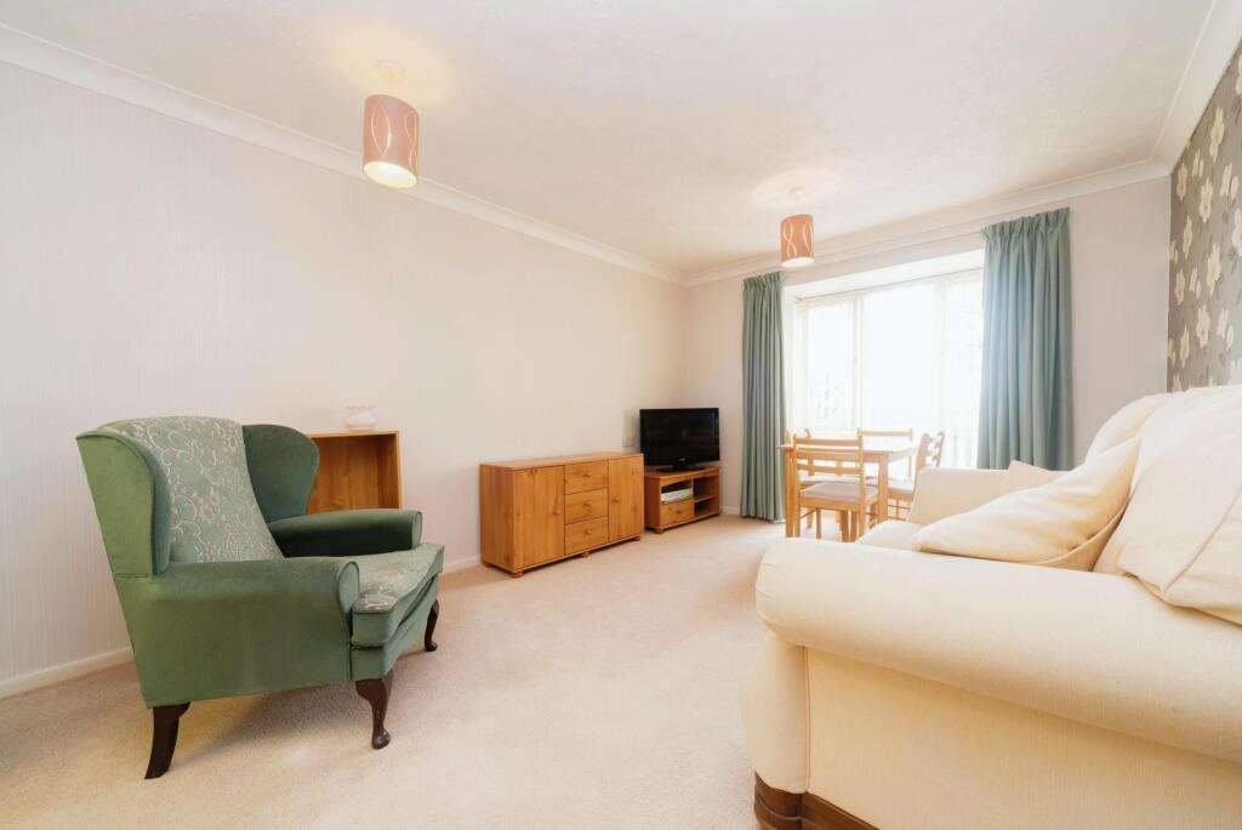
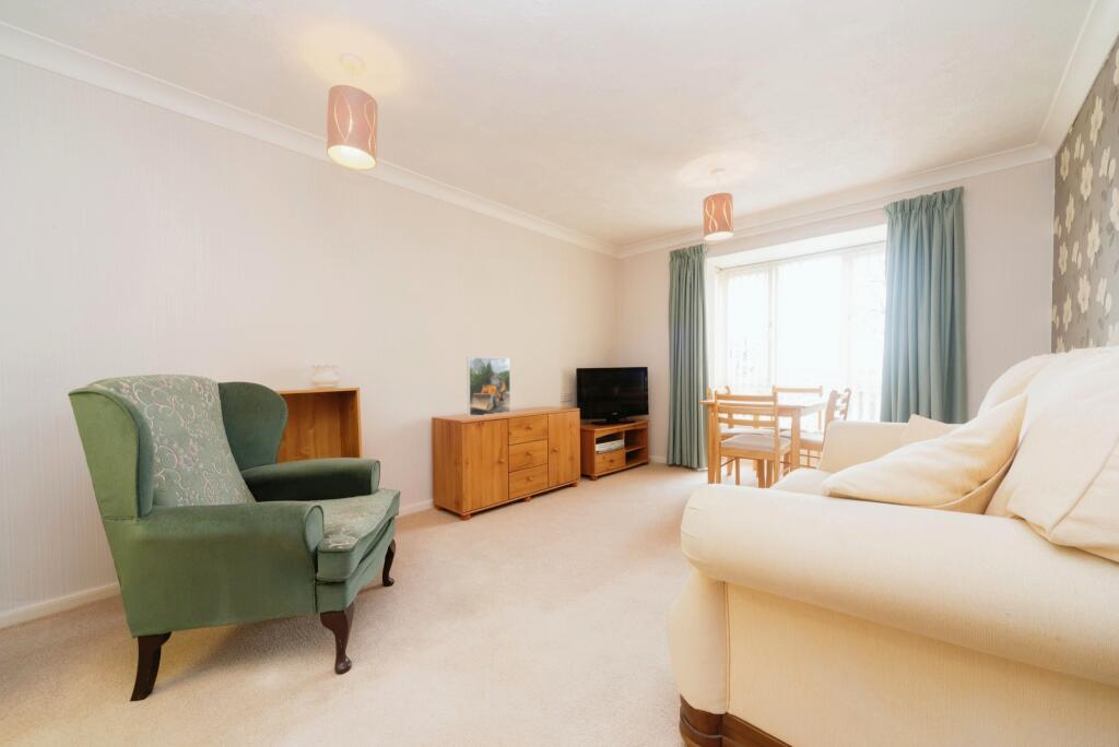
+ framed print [466,356,511,417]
